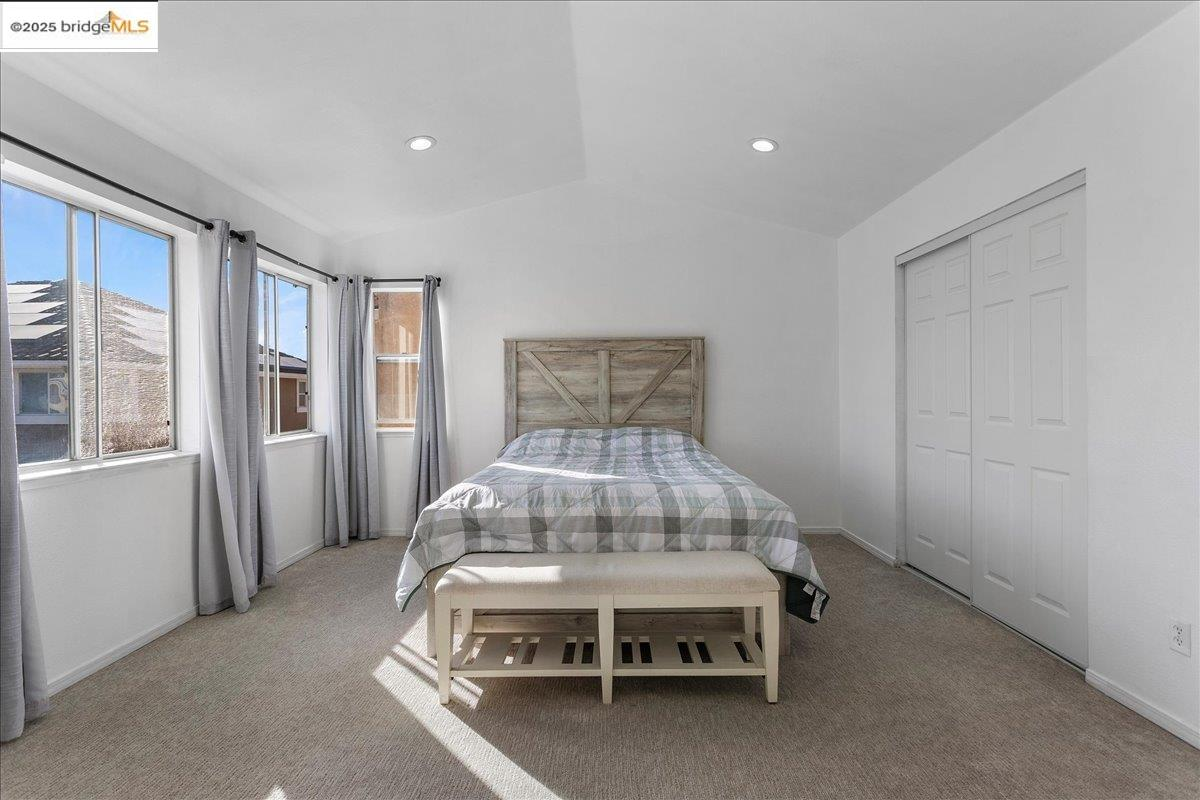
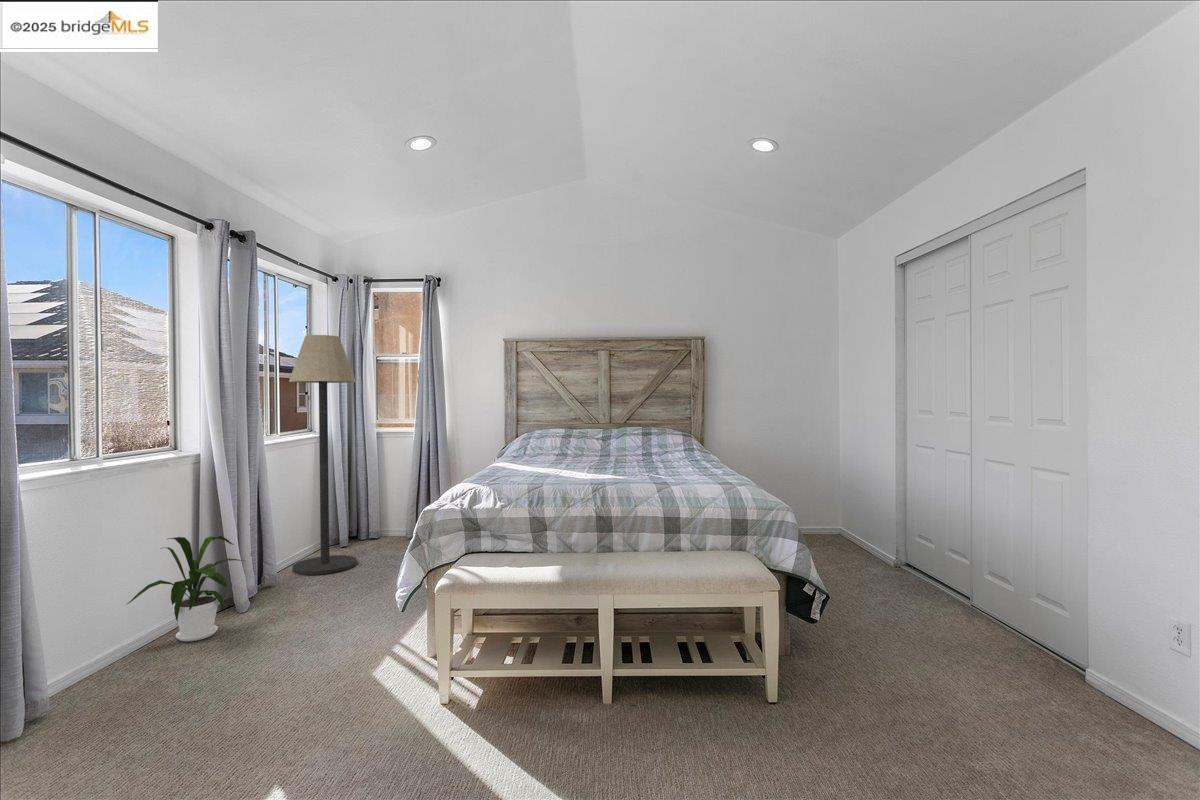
+ house plant [125,534,245,642]
+ floor lamp [288,334,358,576]
